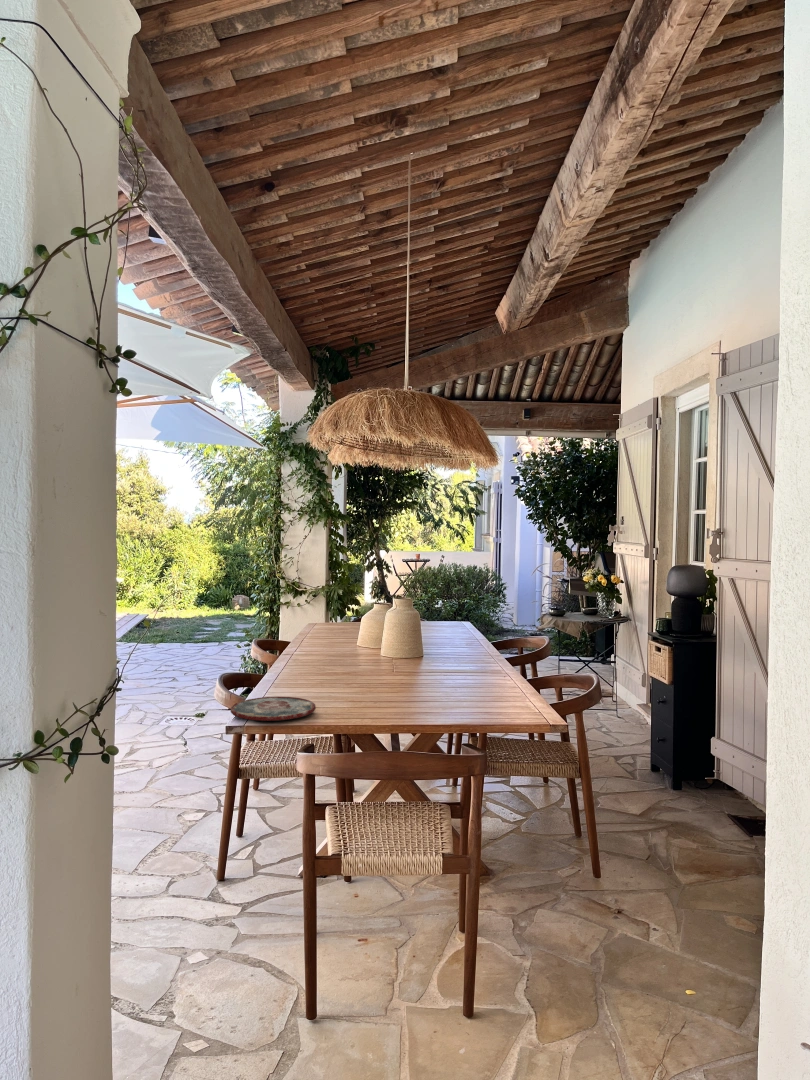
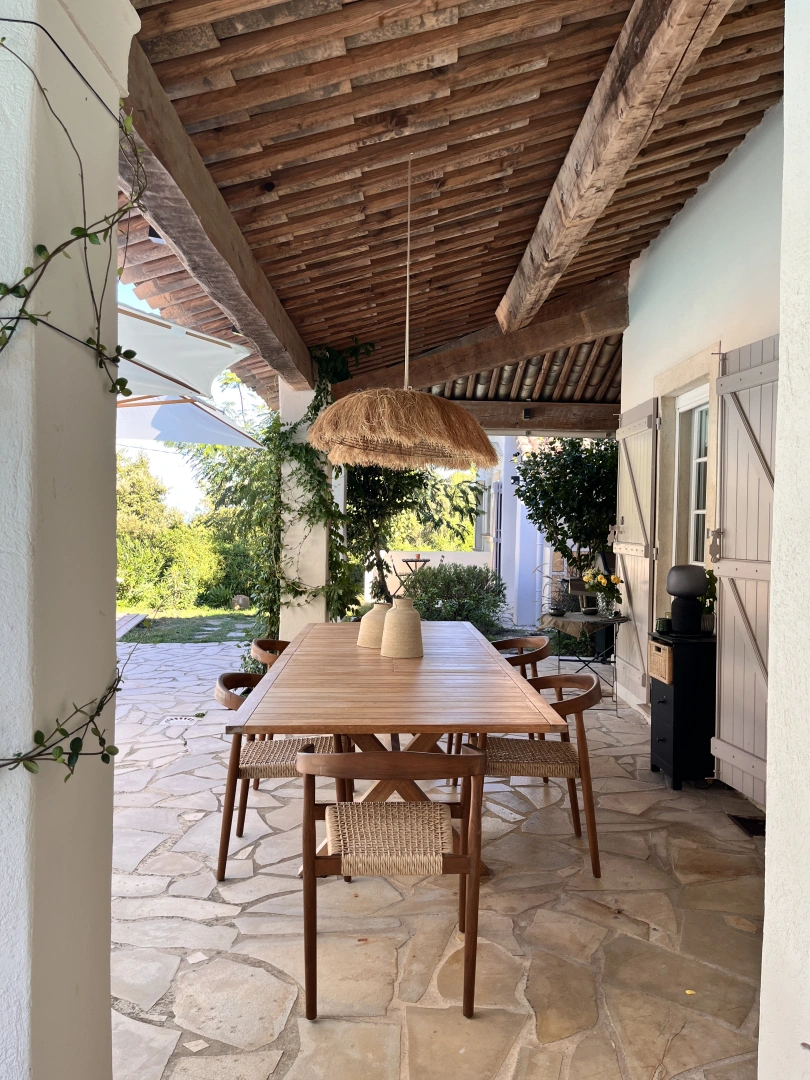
- plate [230,696,317,722]
